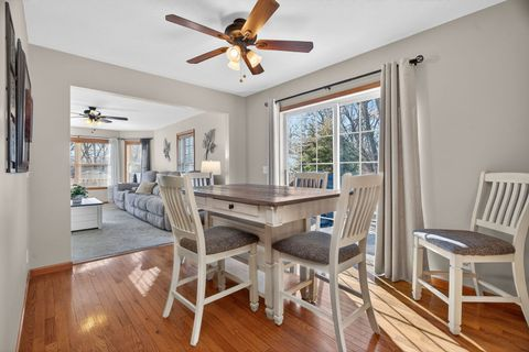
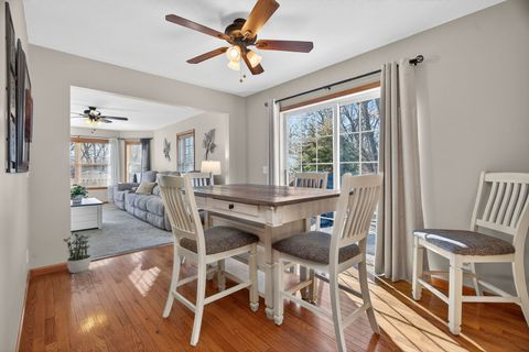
+ potted plant [63,232,93,274]
